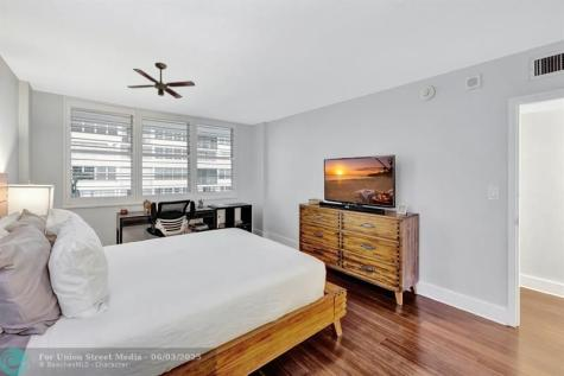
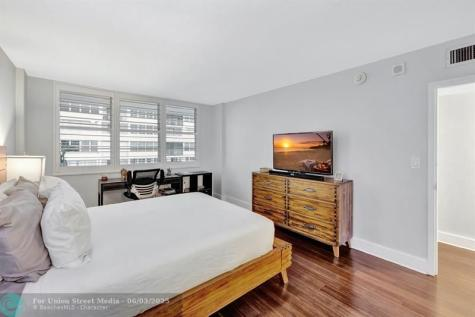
- ceiling fan [127,62,196,100]
